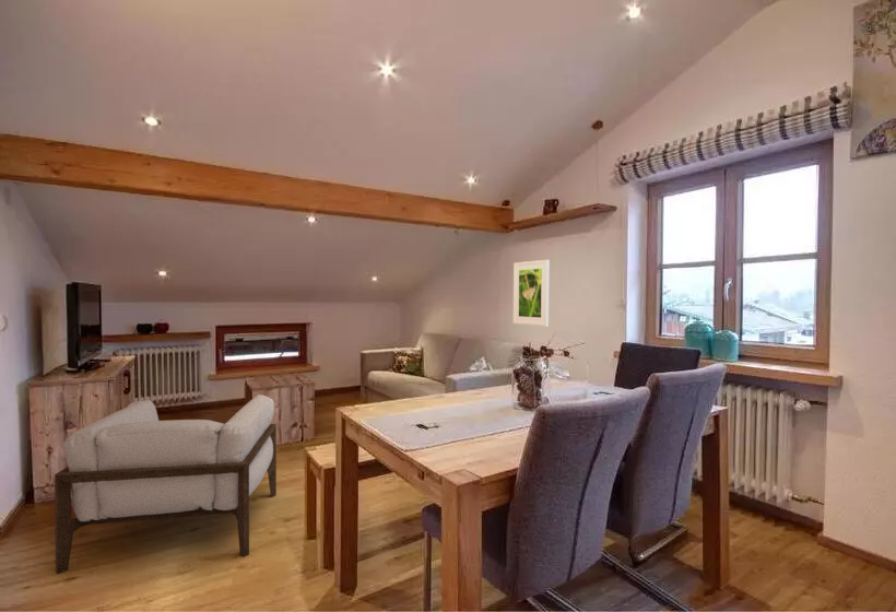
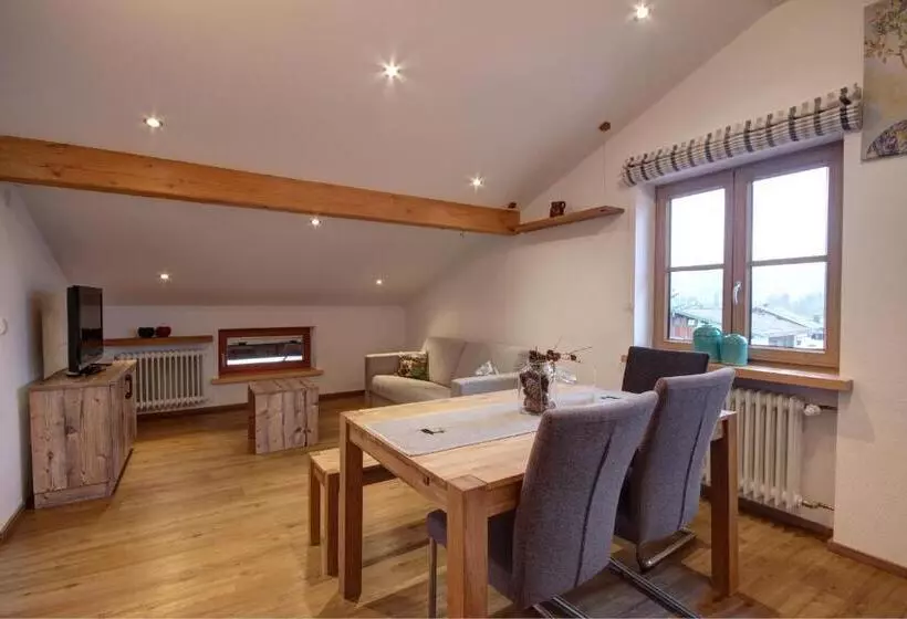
- armchair [54,393,278,575]
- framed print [512,259,550,327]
